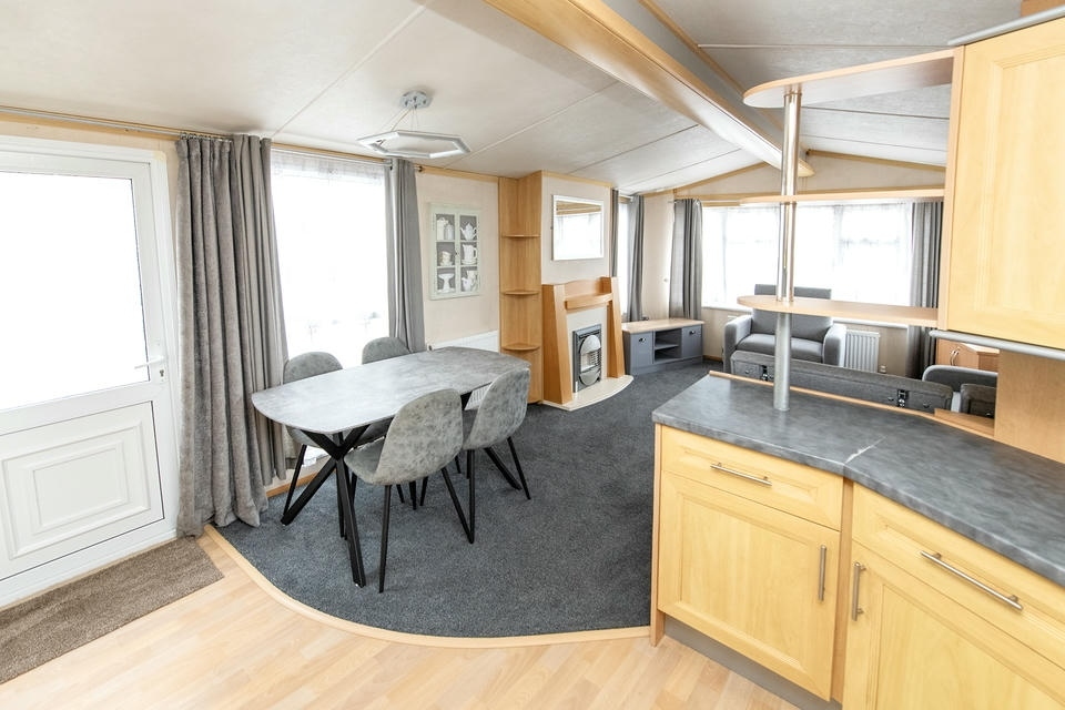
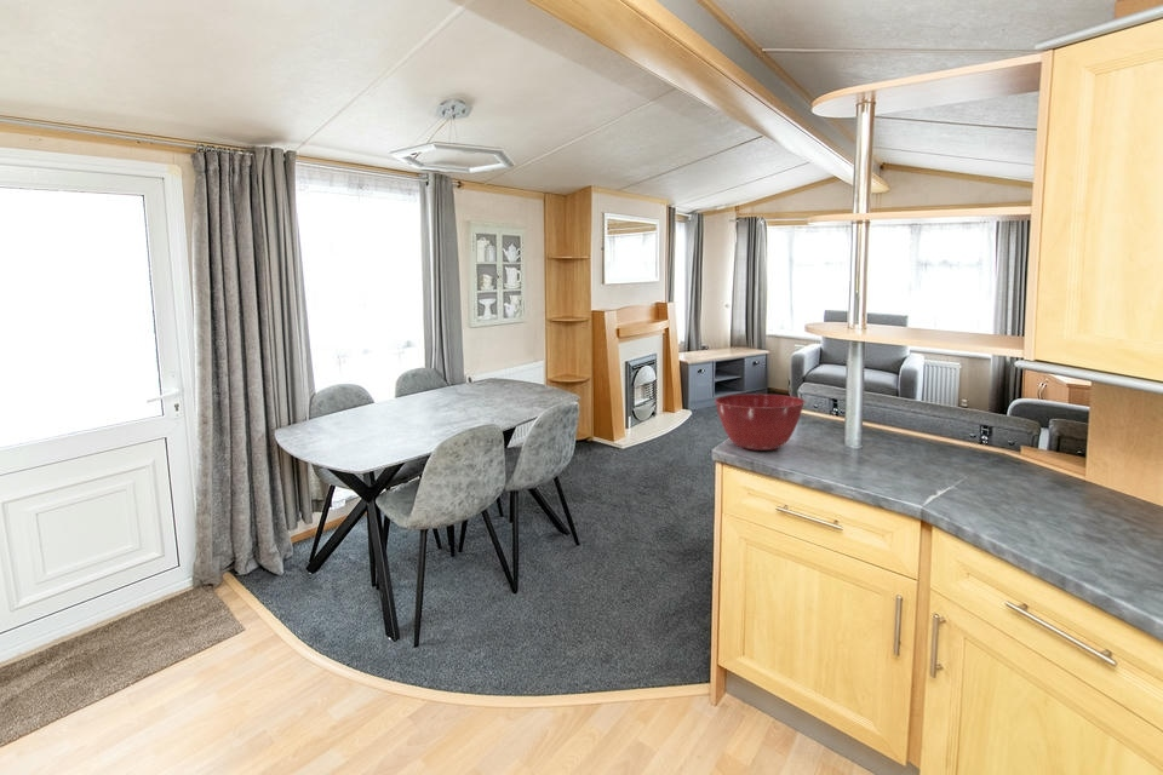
+ mixing bowl [714,394,806,452]
